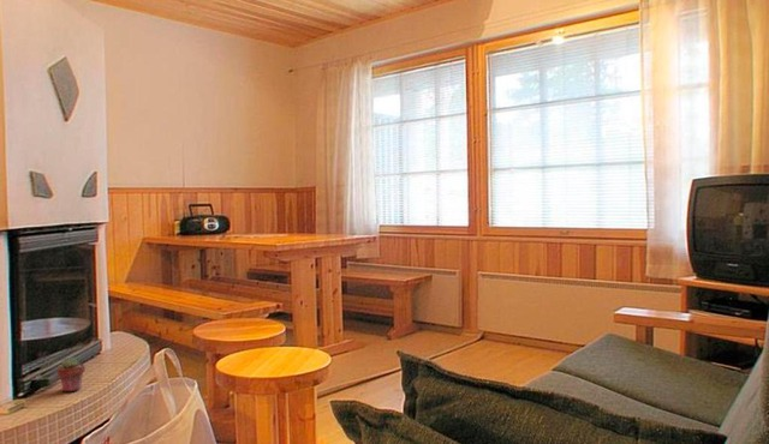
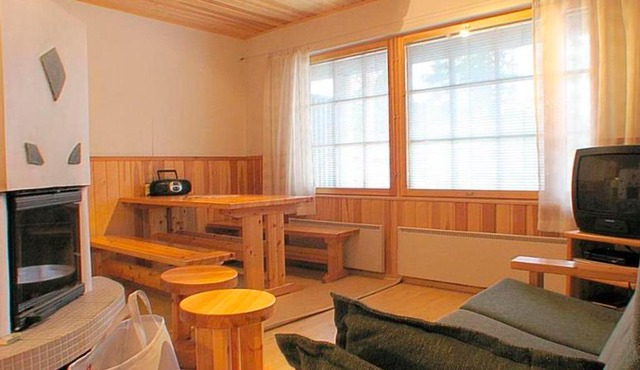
- potted succulent [55,356,87,392]
